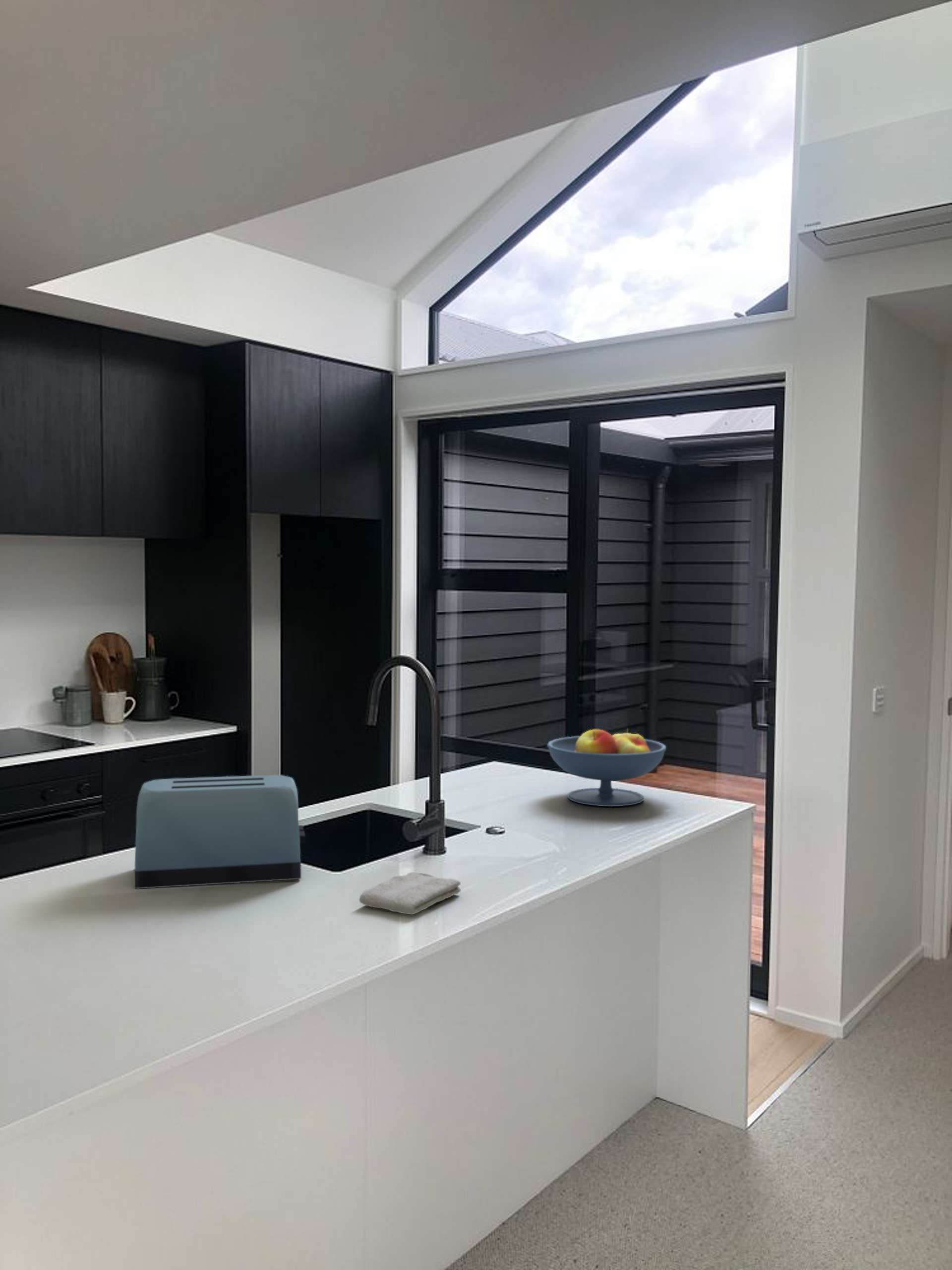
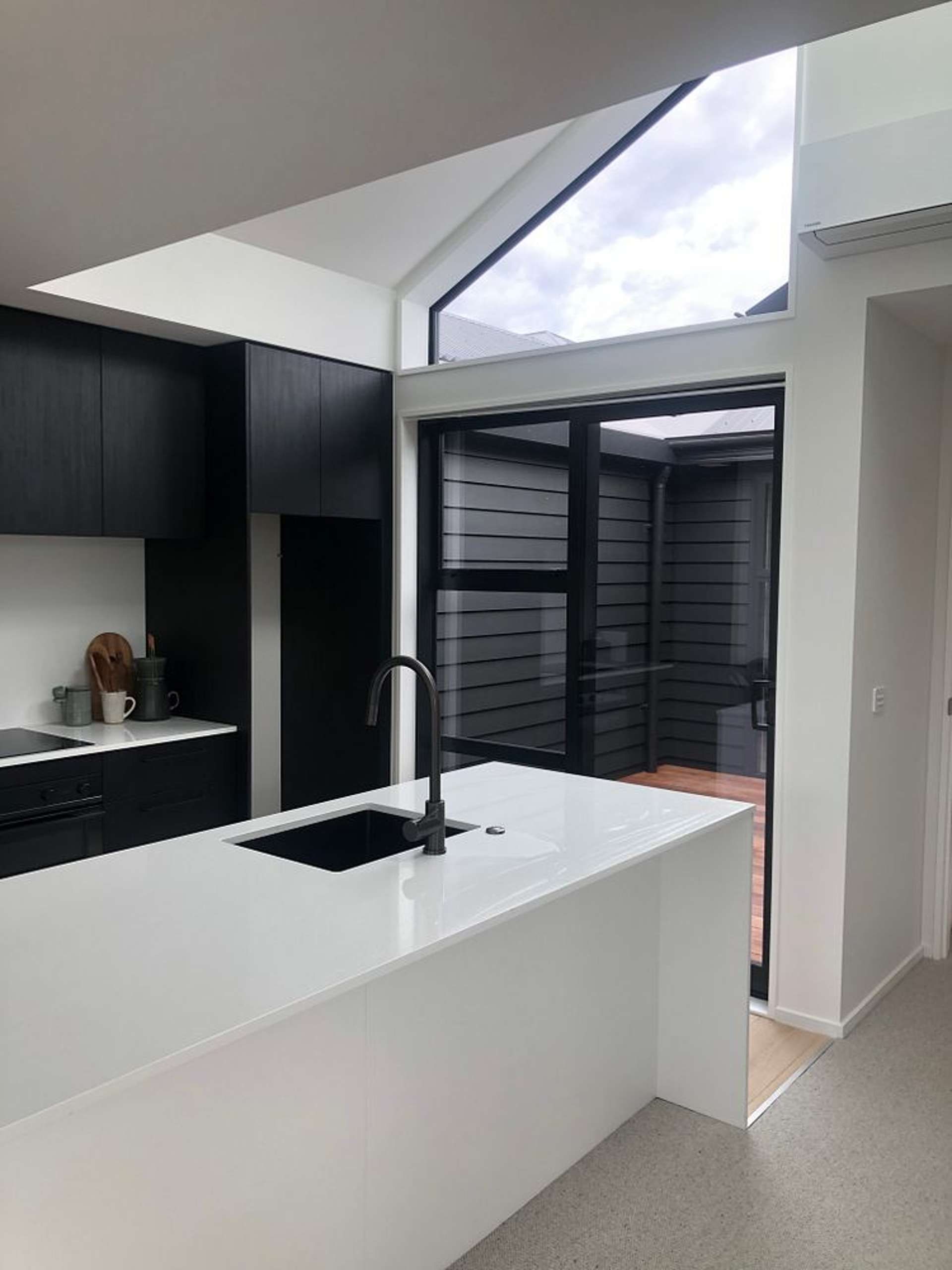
- washcloth [358,872,461,915]
- toaster [133,774,306,889]
- fruit bowl [546,728,667,807]
